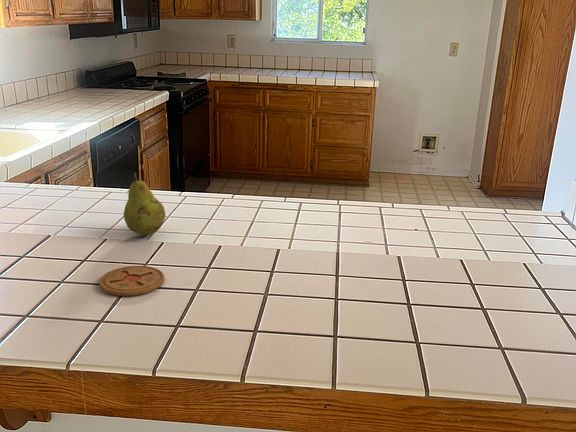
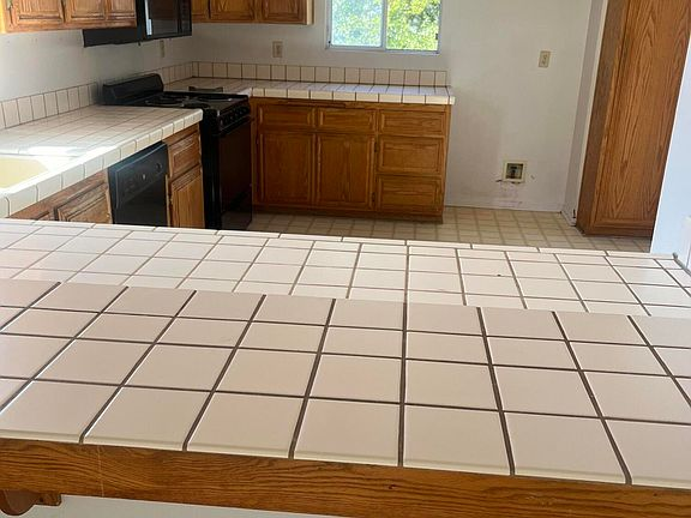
- coaster [98,265,165,297]
- fruit [123,172,166,236]
